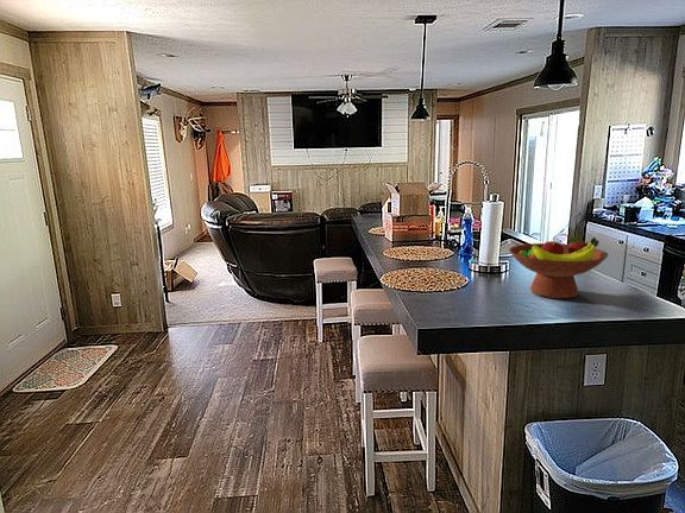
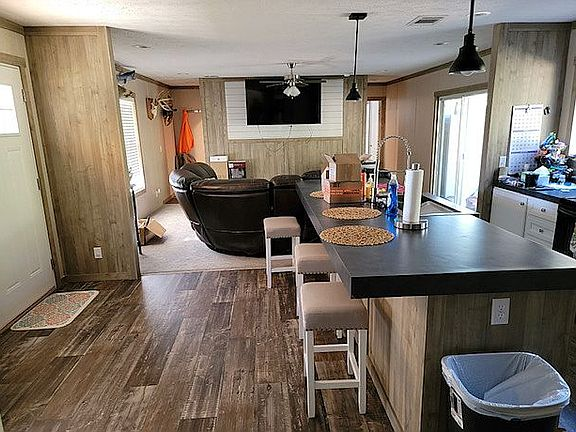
- fruit bowl [508,236,609,299]
